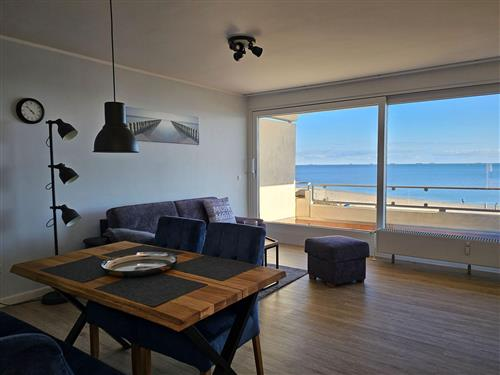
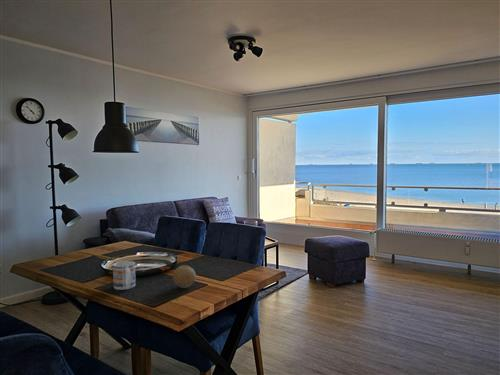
+ mug [112,260,136,291]
+ fruit [172,264,197,289]
